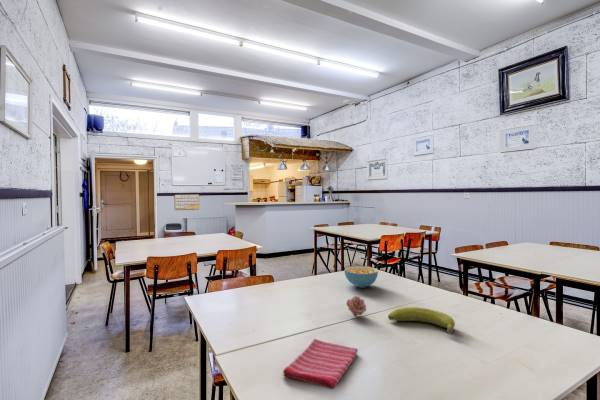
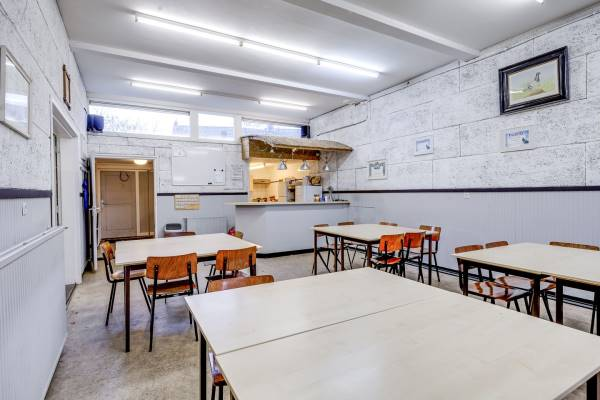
- cereal bowl [343,265,379,289]
- fruit [387,306,456,335]
- dish towel [282,338,359,390]
- flower [345,295,368,317]
